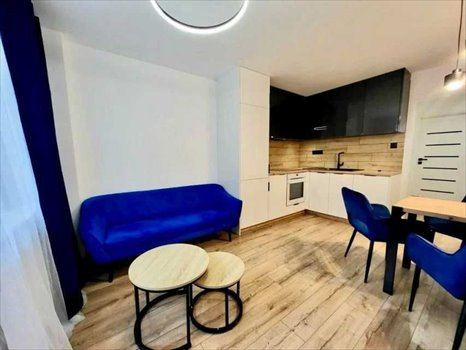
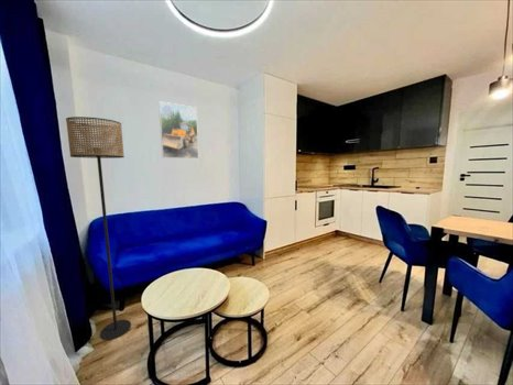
+ floor lamp [65,116,132,341]
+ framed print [157,100,200,160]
